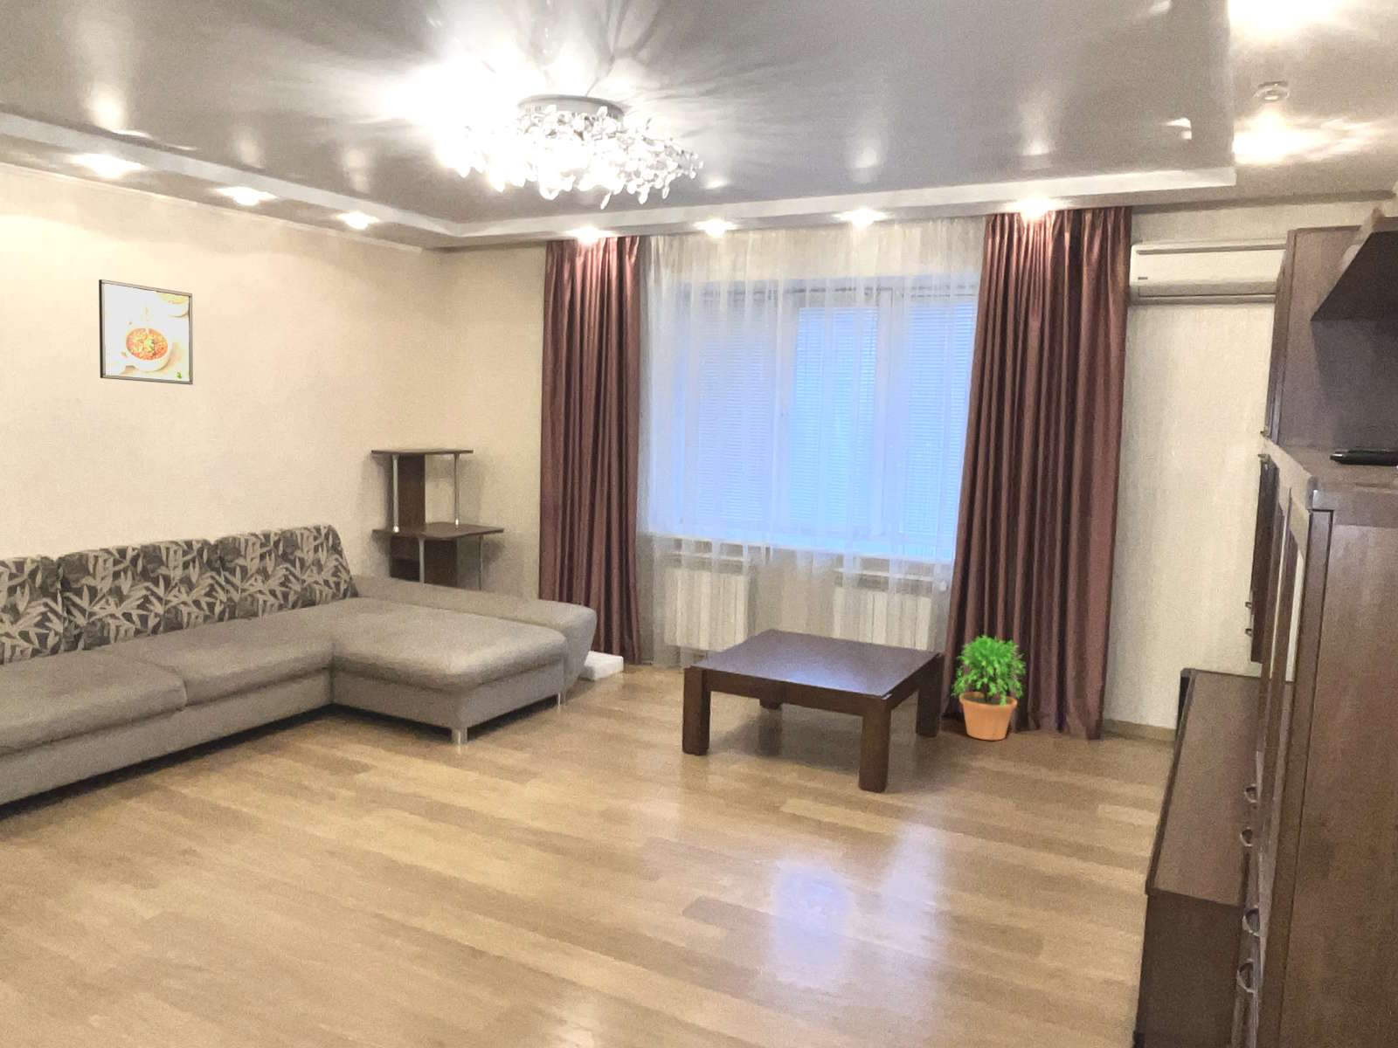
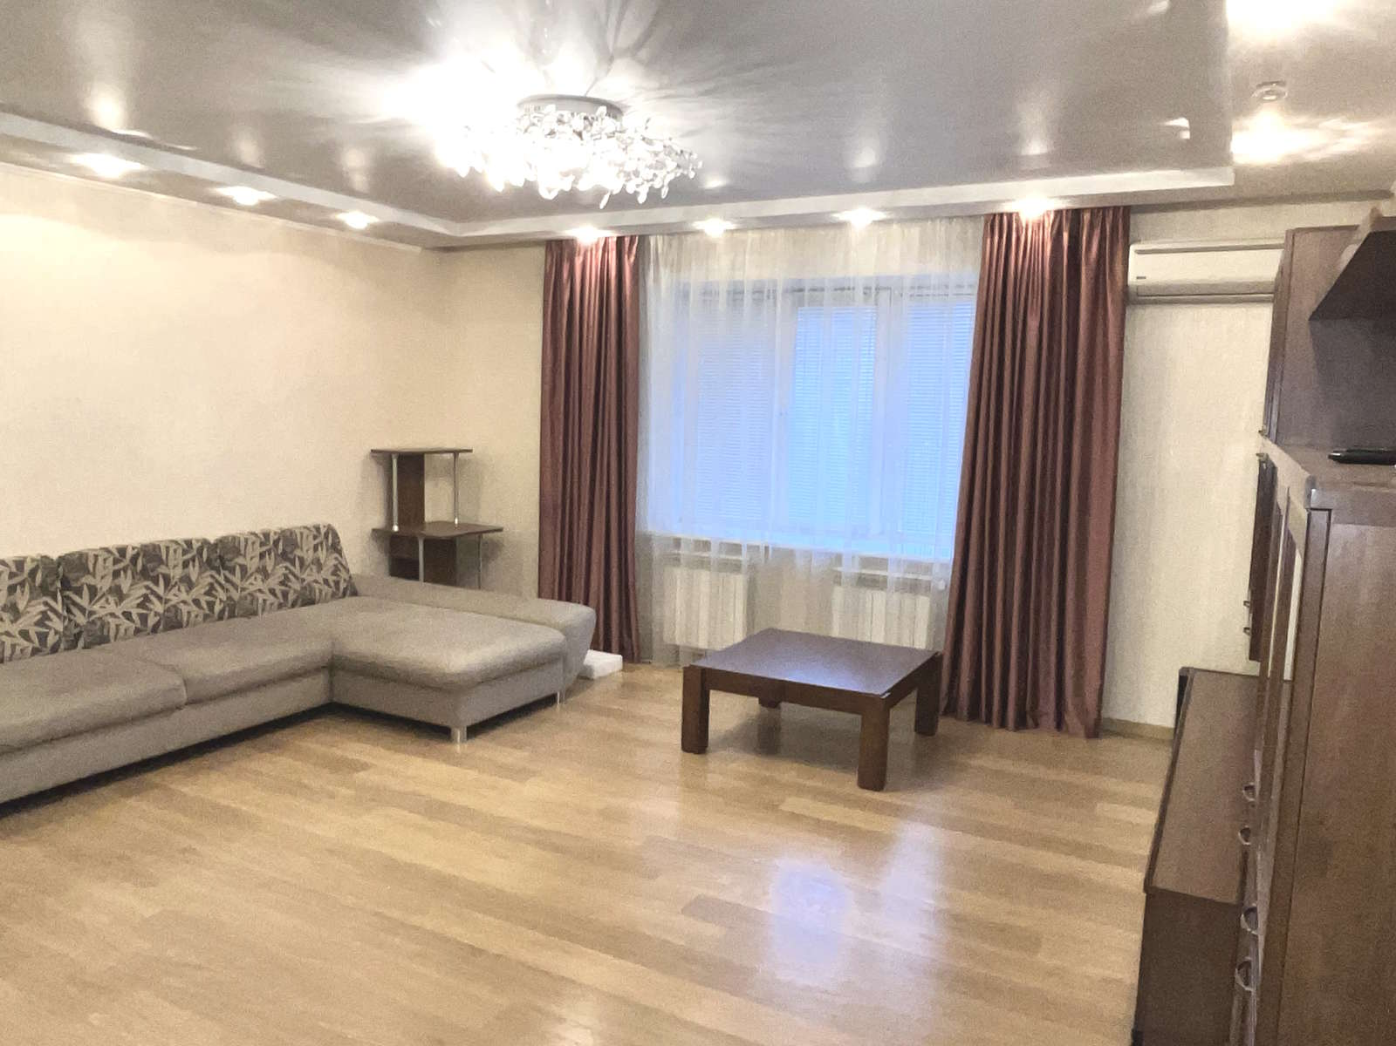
- potted plant [951,634,1027,741]
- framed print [98,279,194,385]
